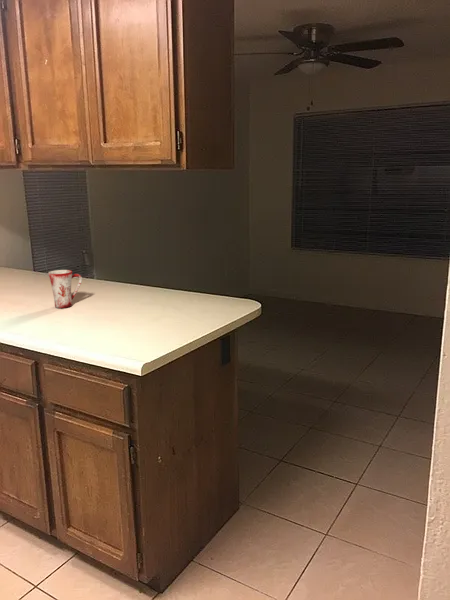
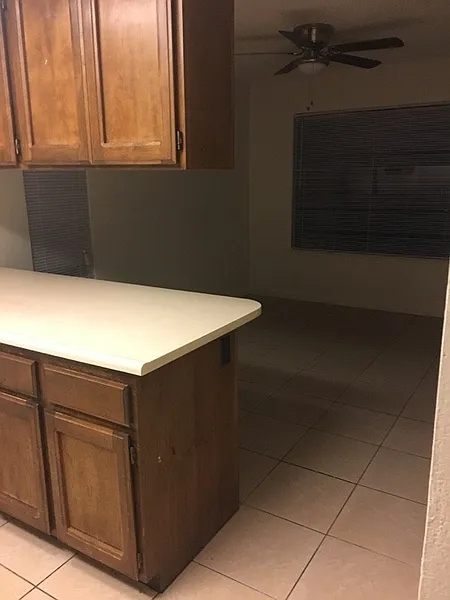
- mug [47,269,83,309]
